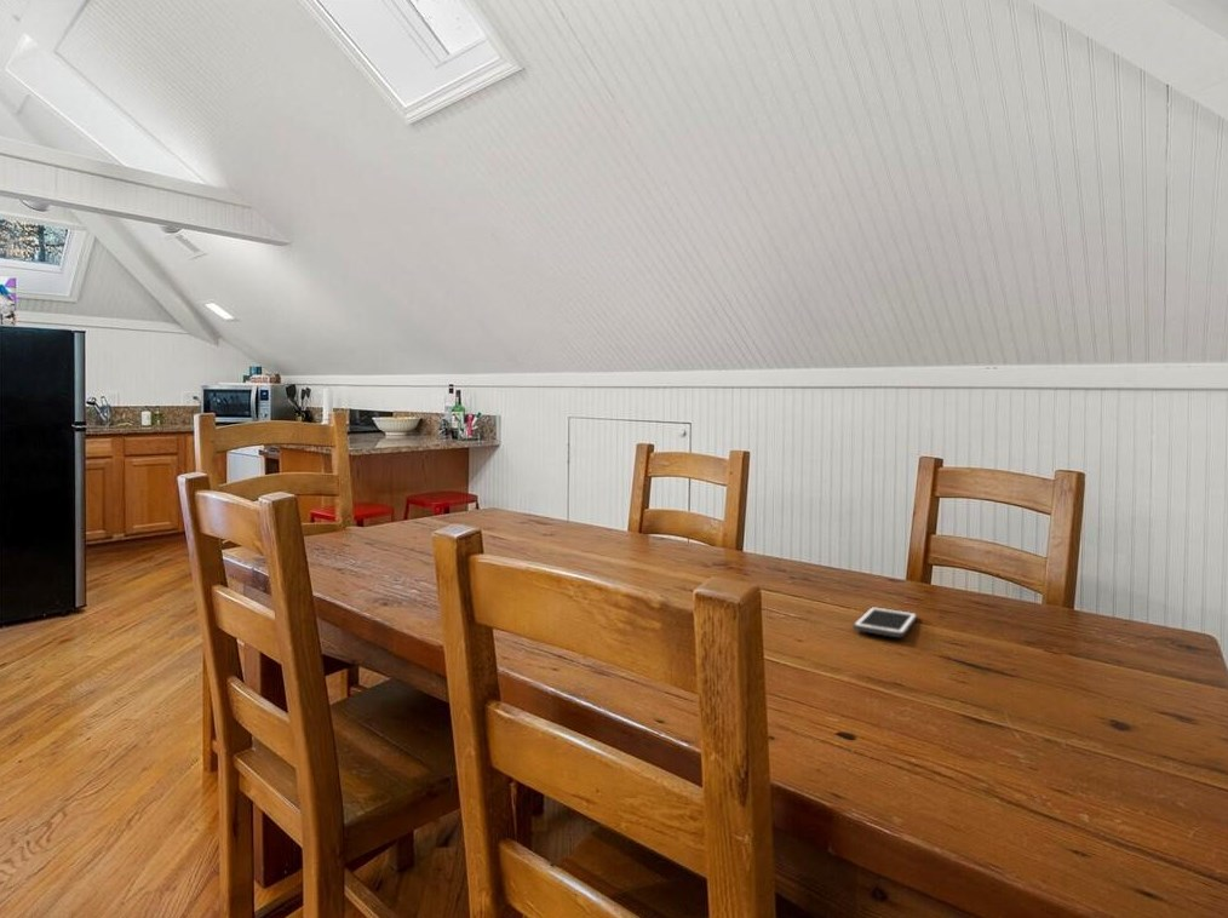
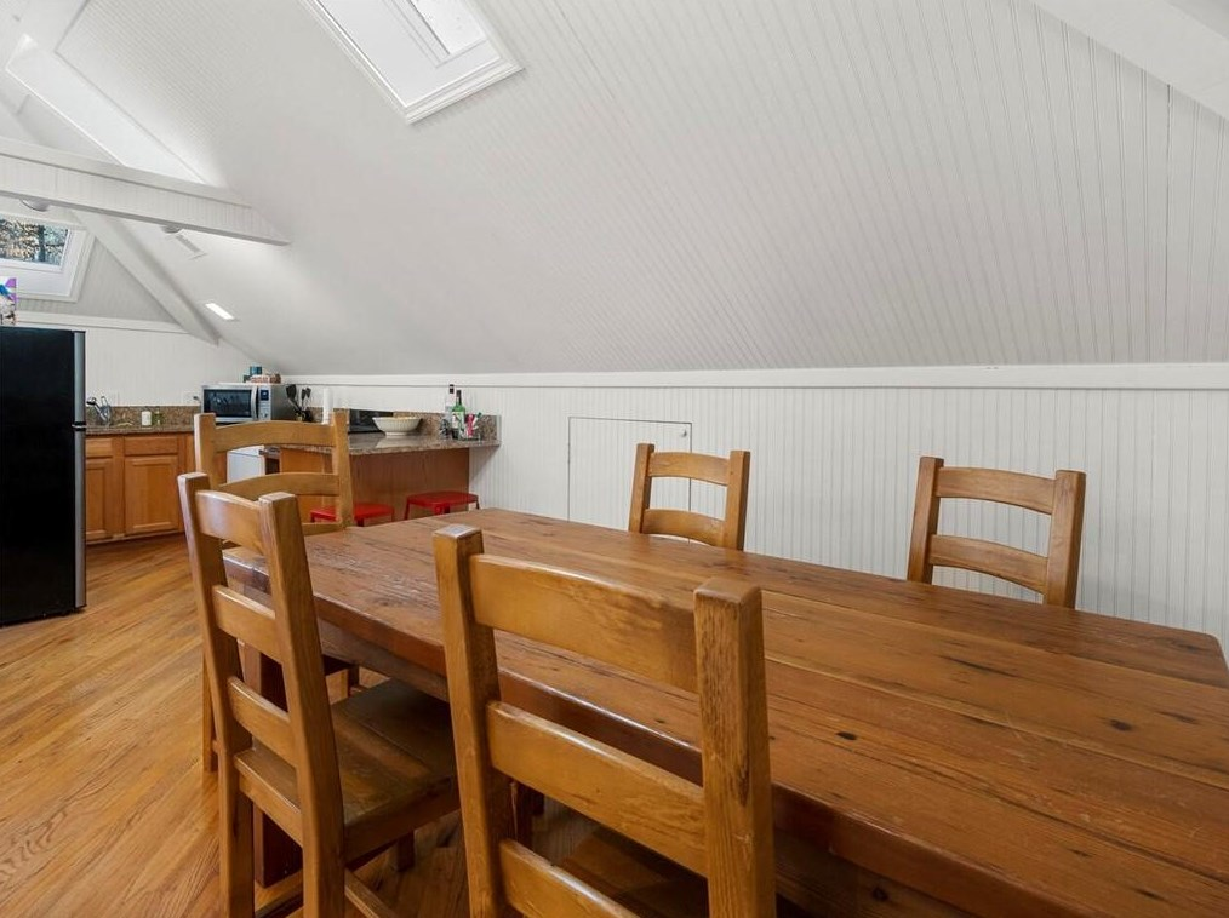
- cell phone [853,606,918,638]
